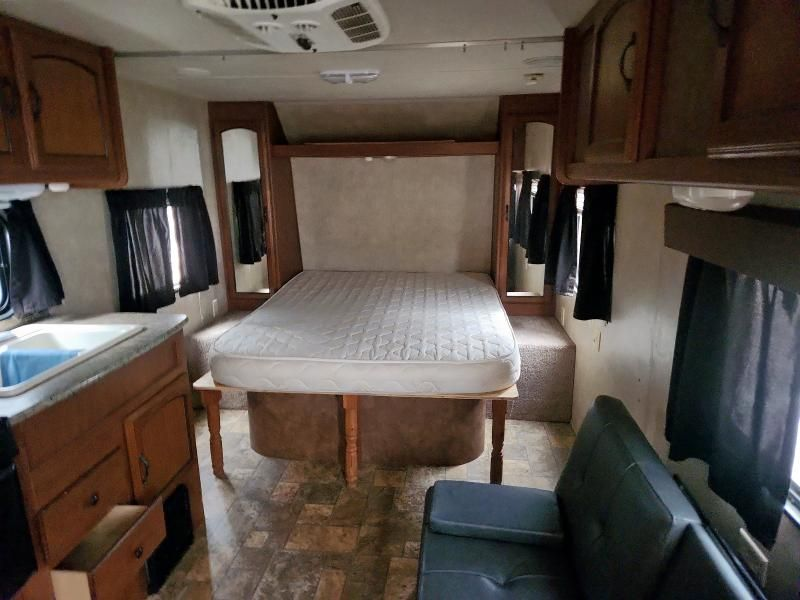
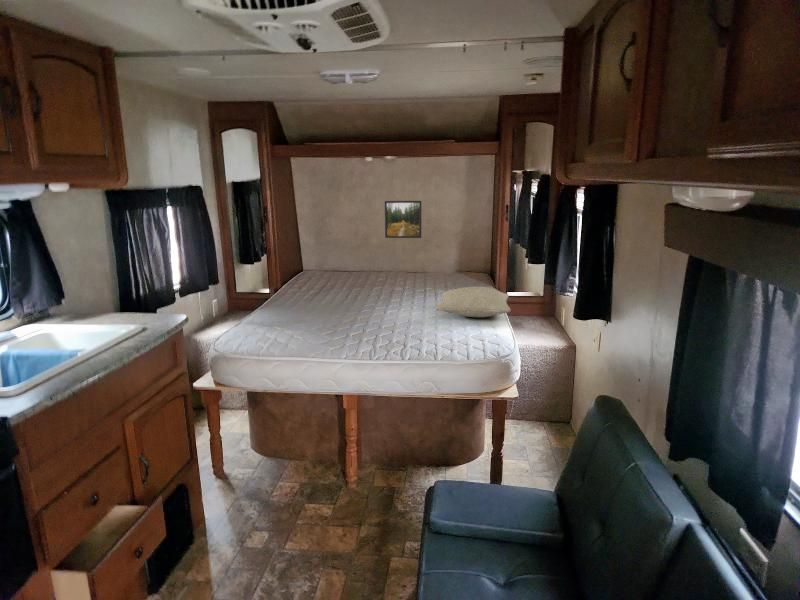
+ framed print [384,200,422,239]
+ pillow [434,286,512,318]
